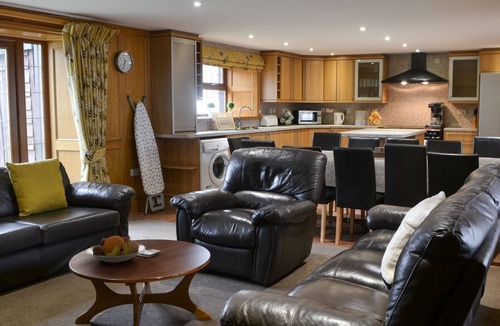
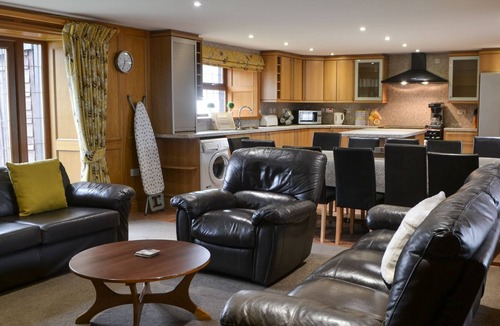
- fruit bowl [85,235,147,264]
